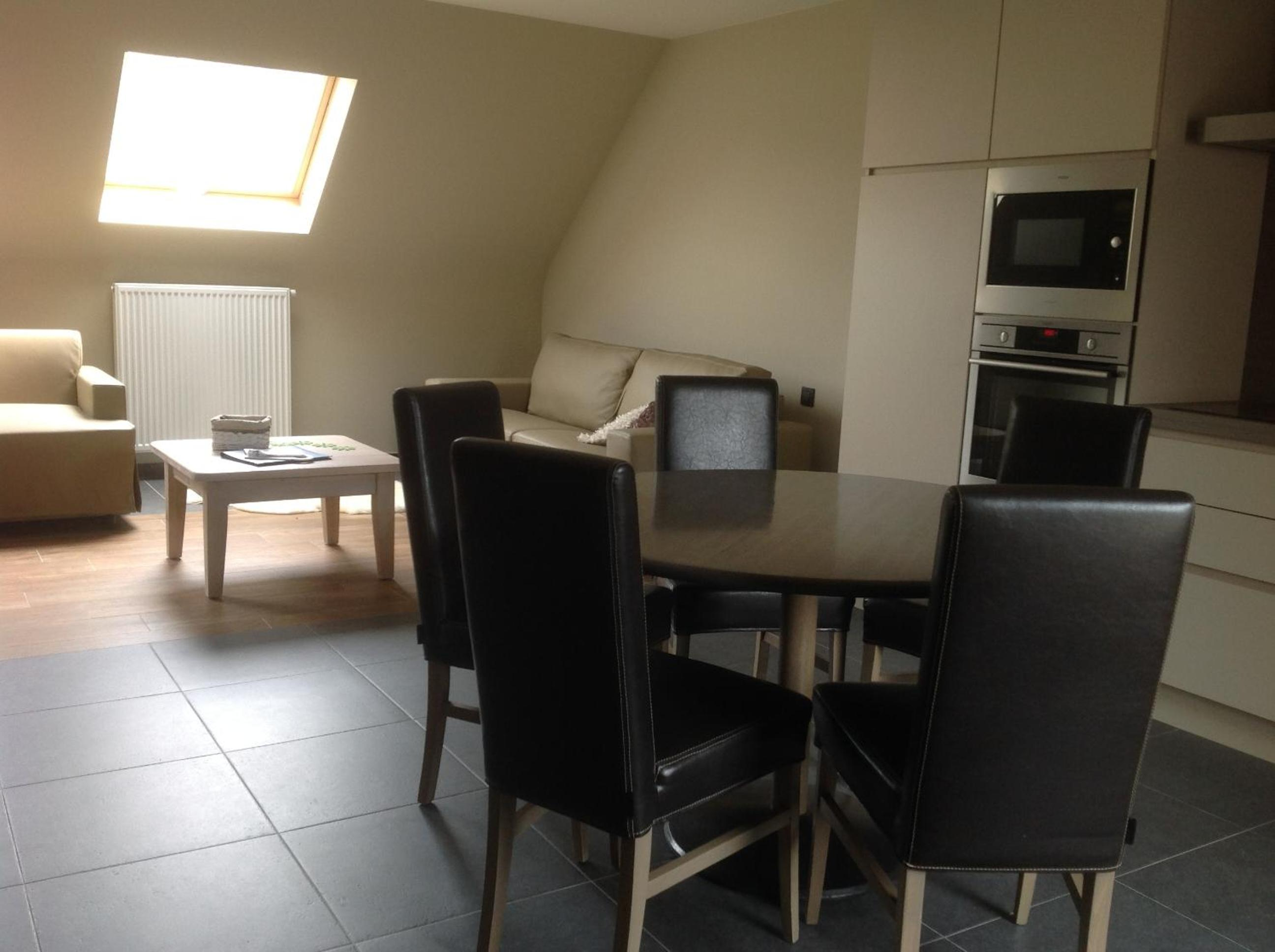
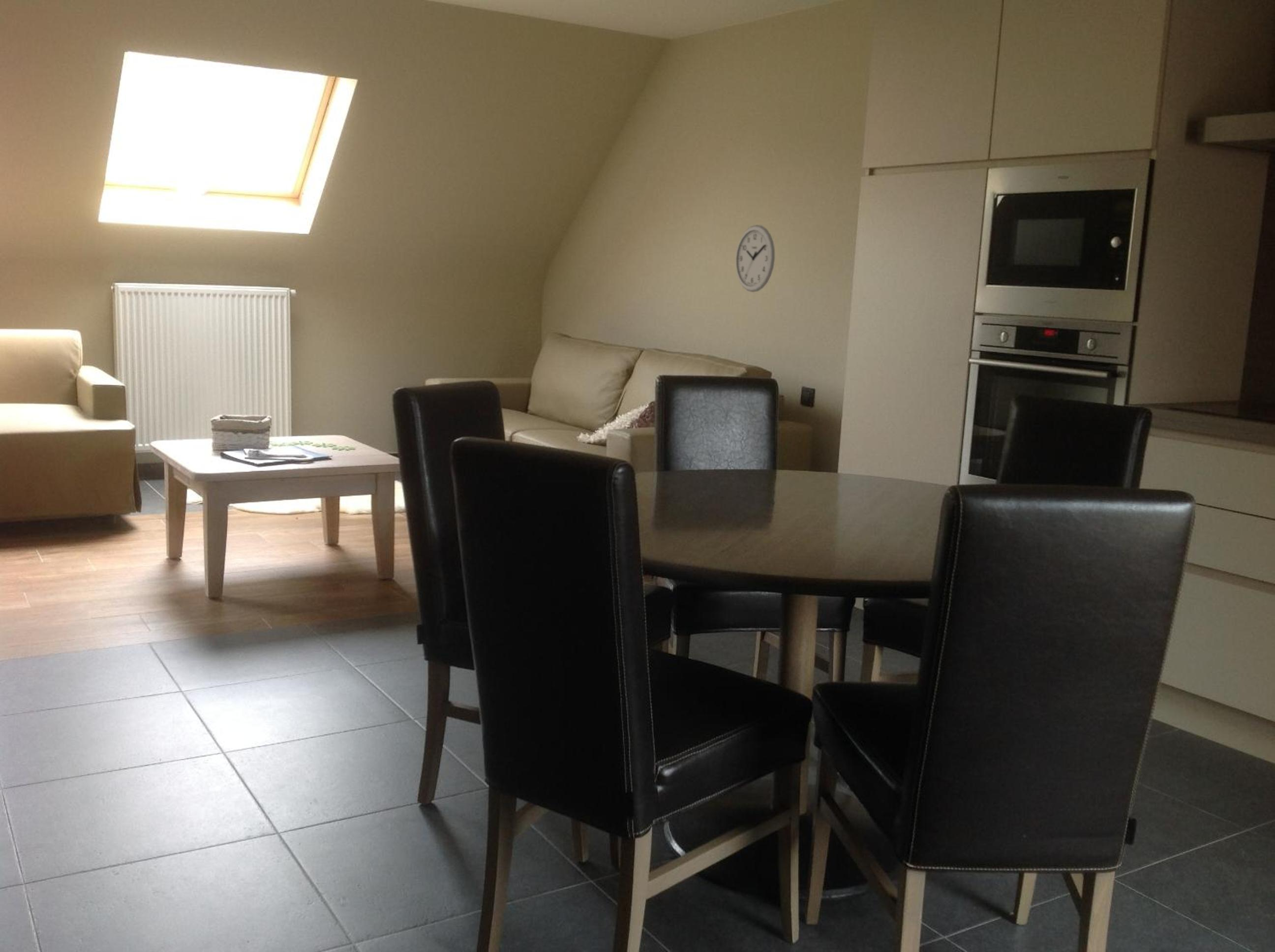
+ wall clock [735,224,775,293]
